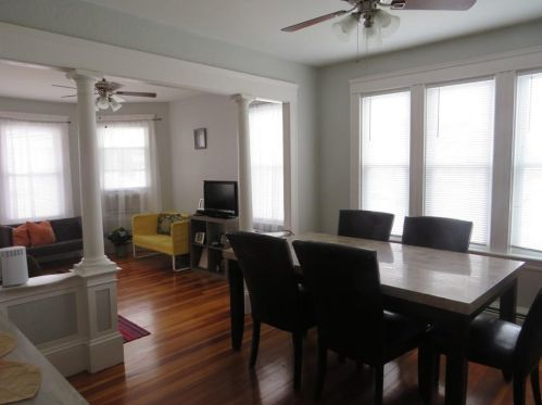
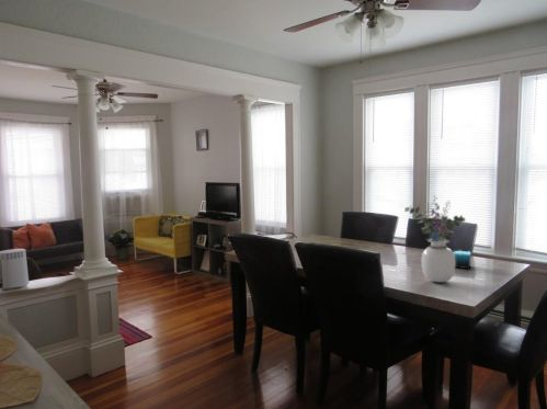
+ bouquet [403,194,467,283]
+ candle [453,250,472,270]
